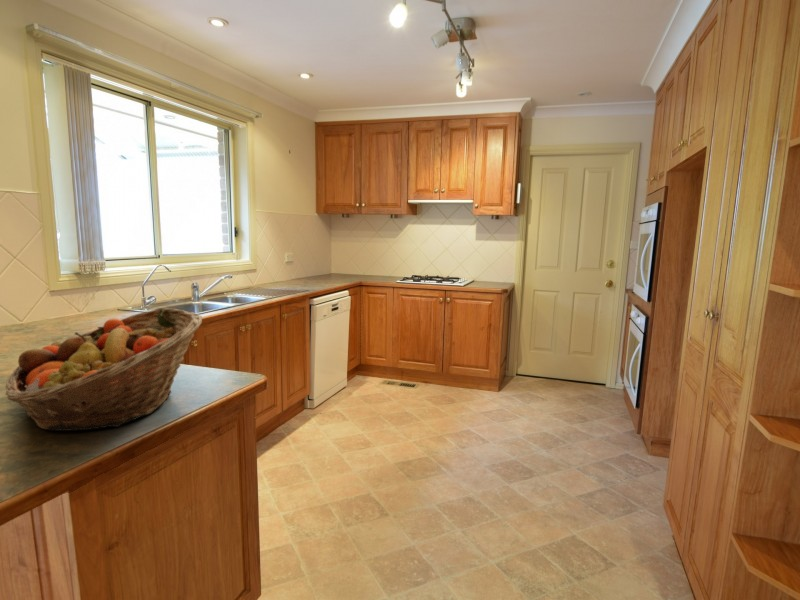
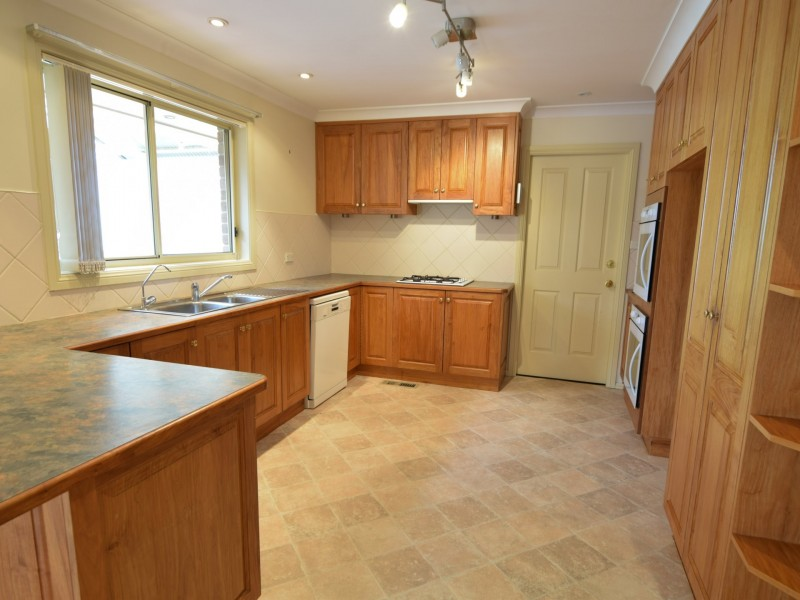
- fruit basket [4,307,203,432]
